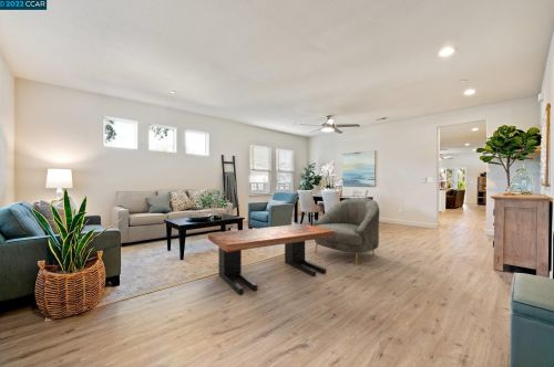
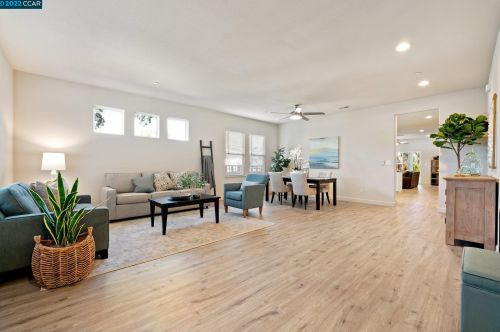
- coffee table [207,223,335,295]
- armchair [314,197,380,266]
